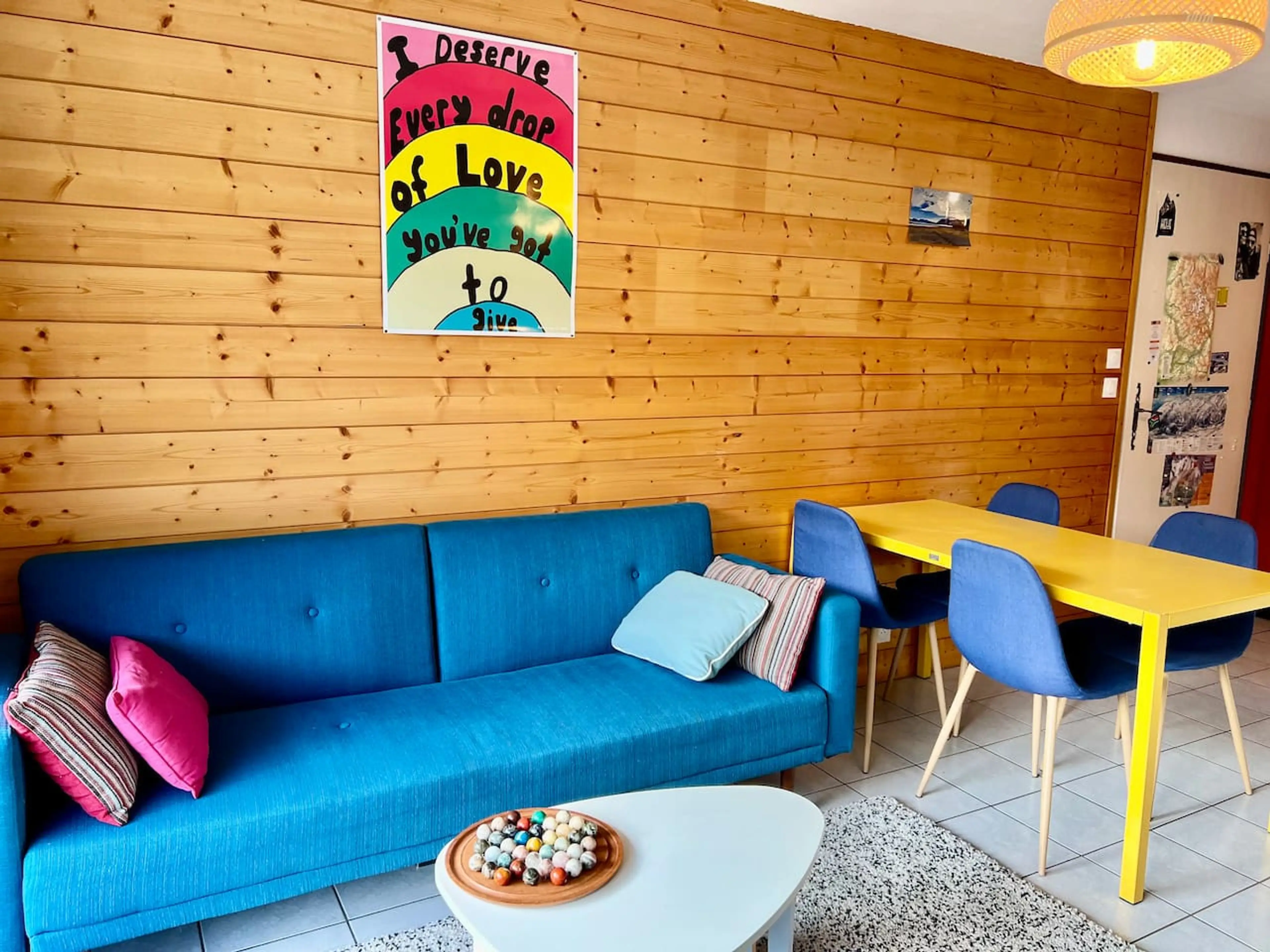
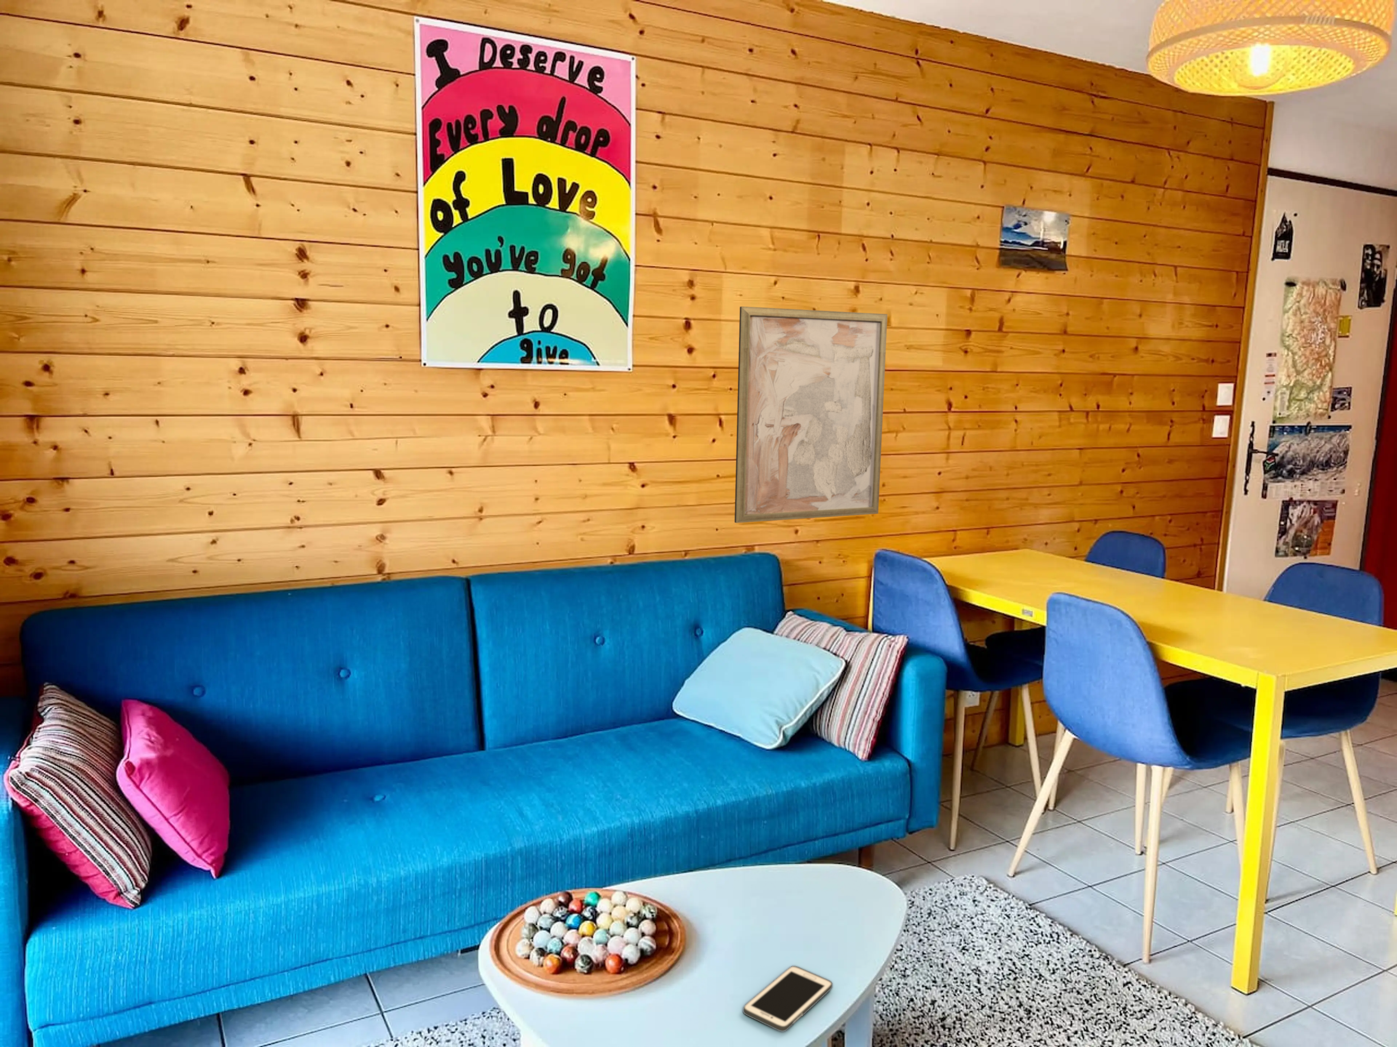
+ wall art [734,306,888,524]
+ cell phone [743,966,833,1032]
